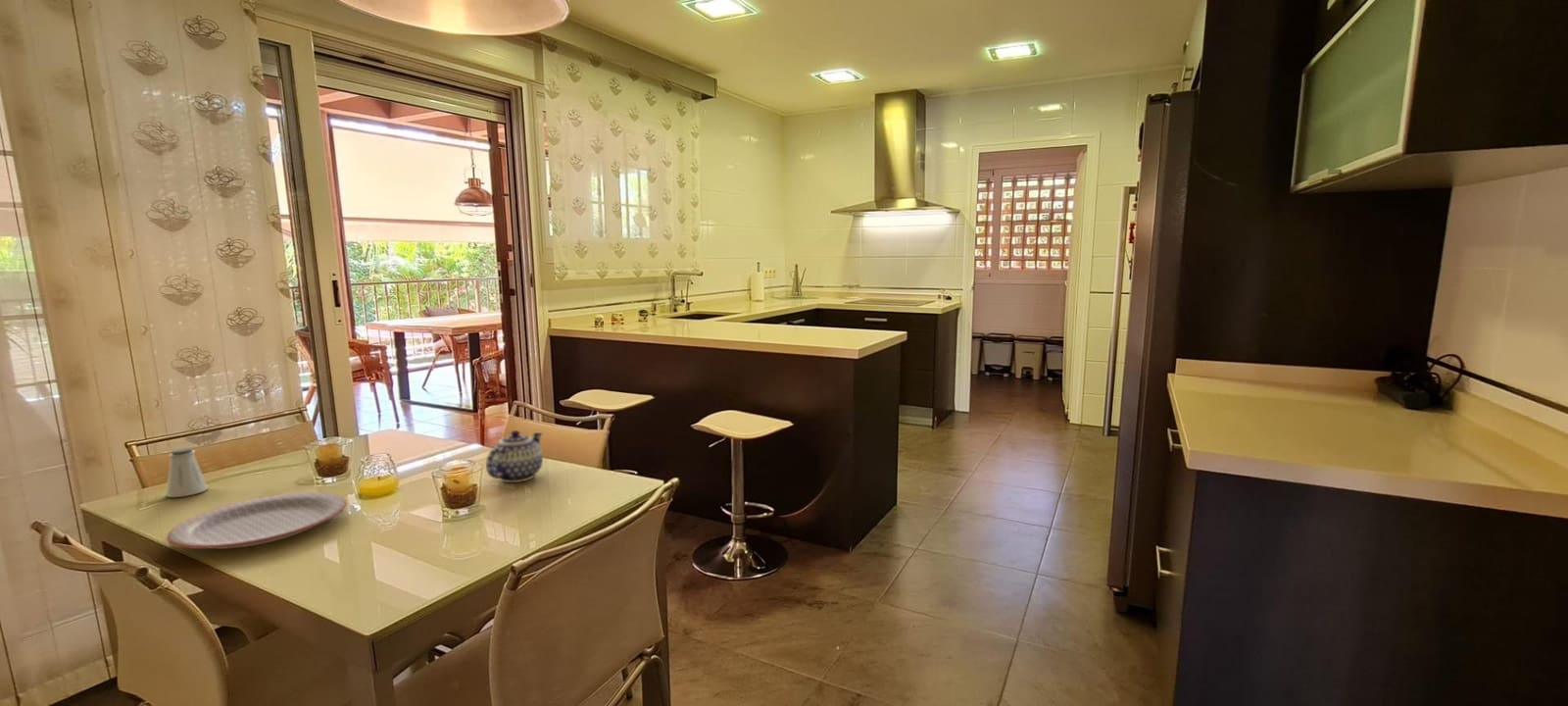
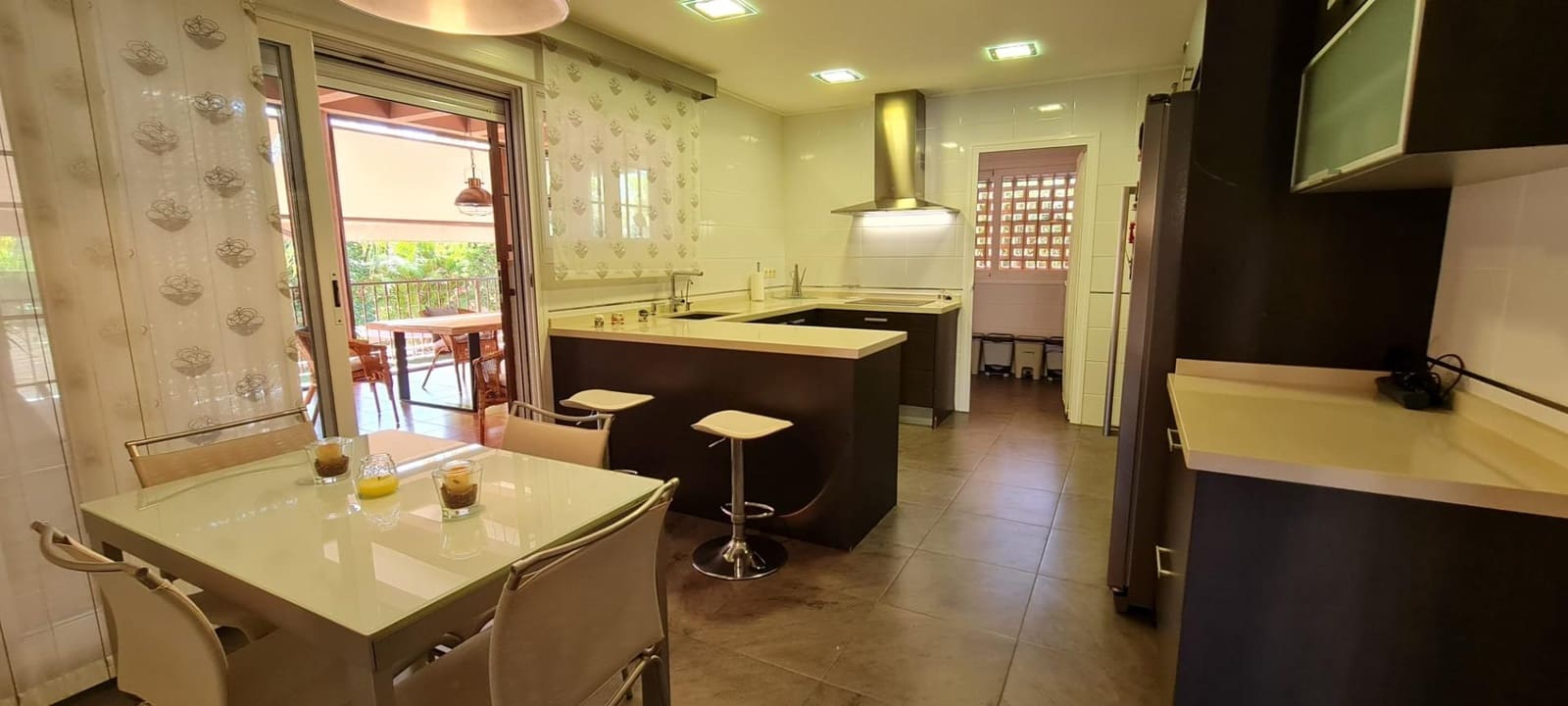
- saltshaker [166,447,209,498]
- plate [166,491,348,550]
- teapot [485,429,544,483]
